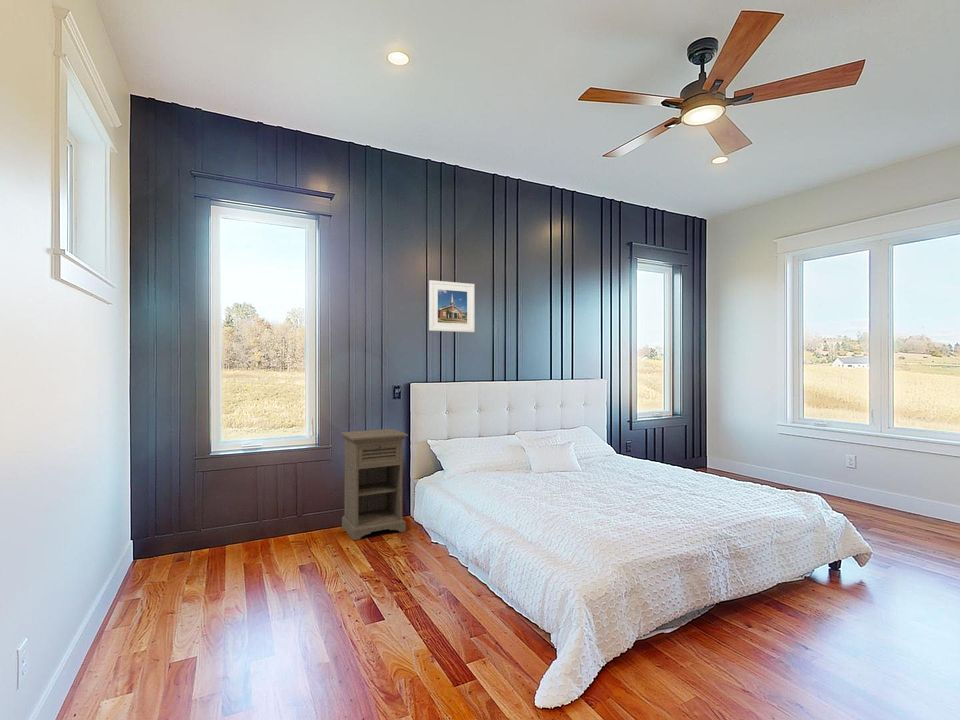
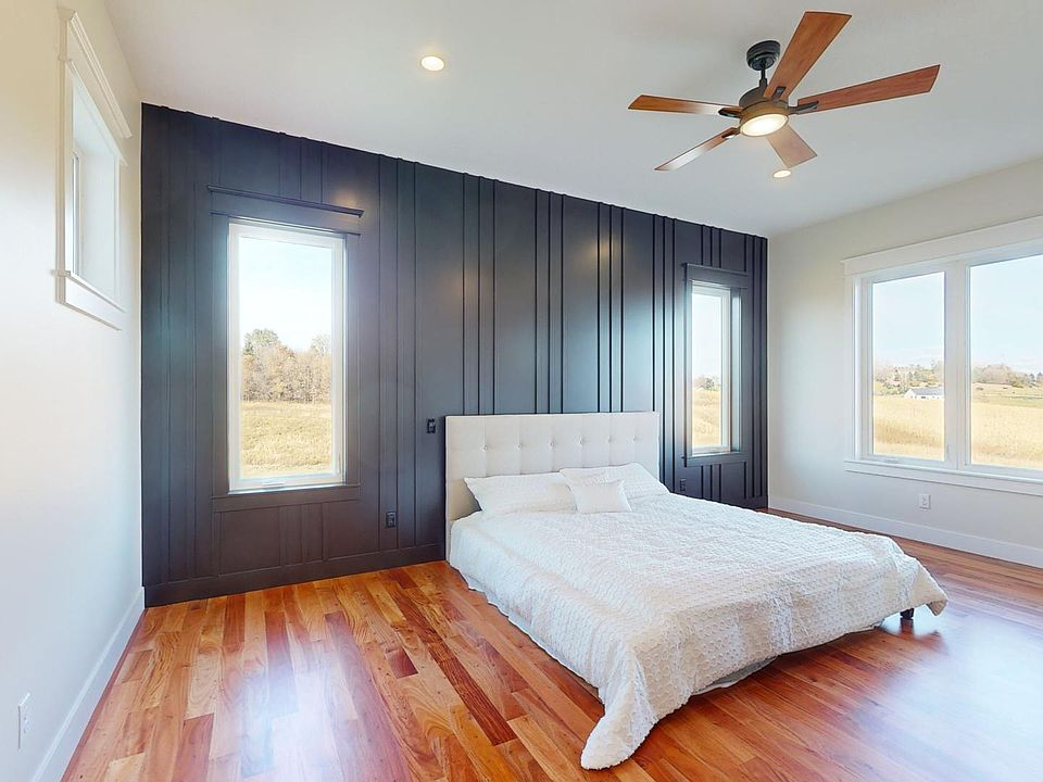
- nightstand [339,428,409,541]
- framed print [428,279,476,333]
